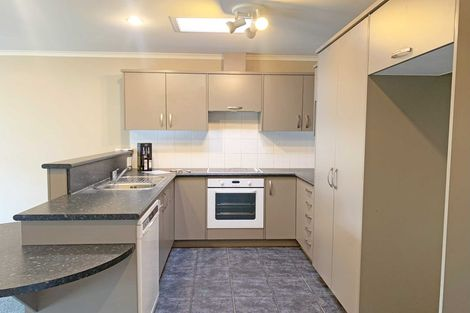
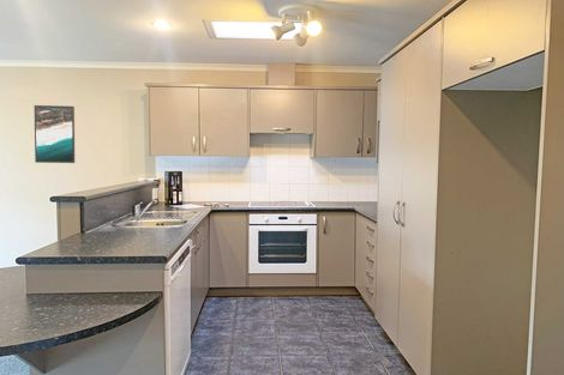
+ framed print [34,104,76,164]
